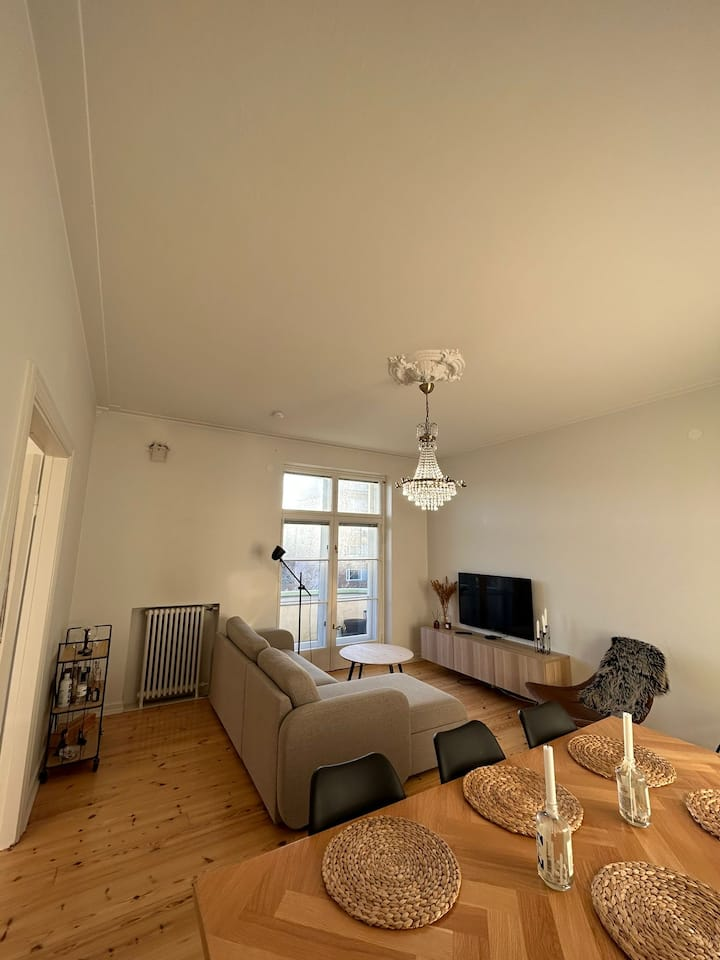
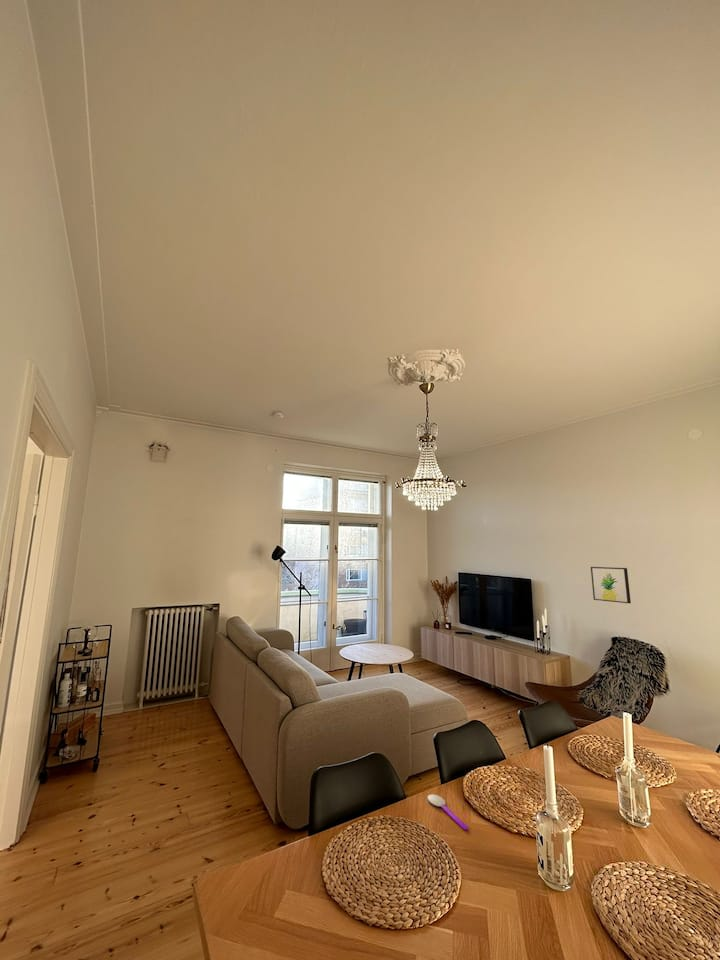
+ wall art [590,566,632,604]
+ spoon [427,793,469,831]
